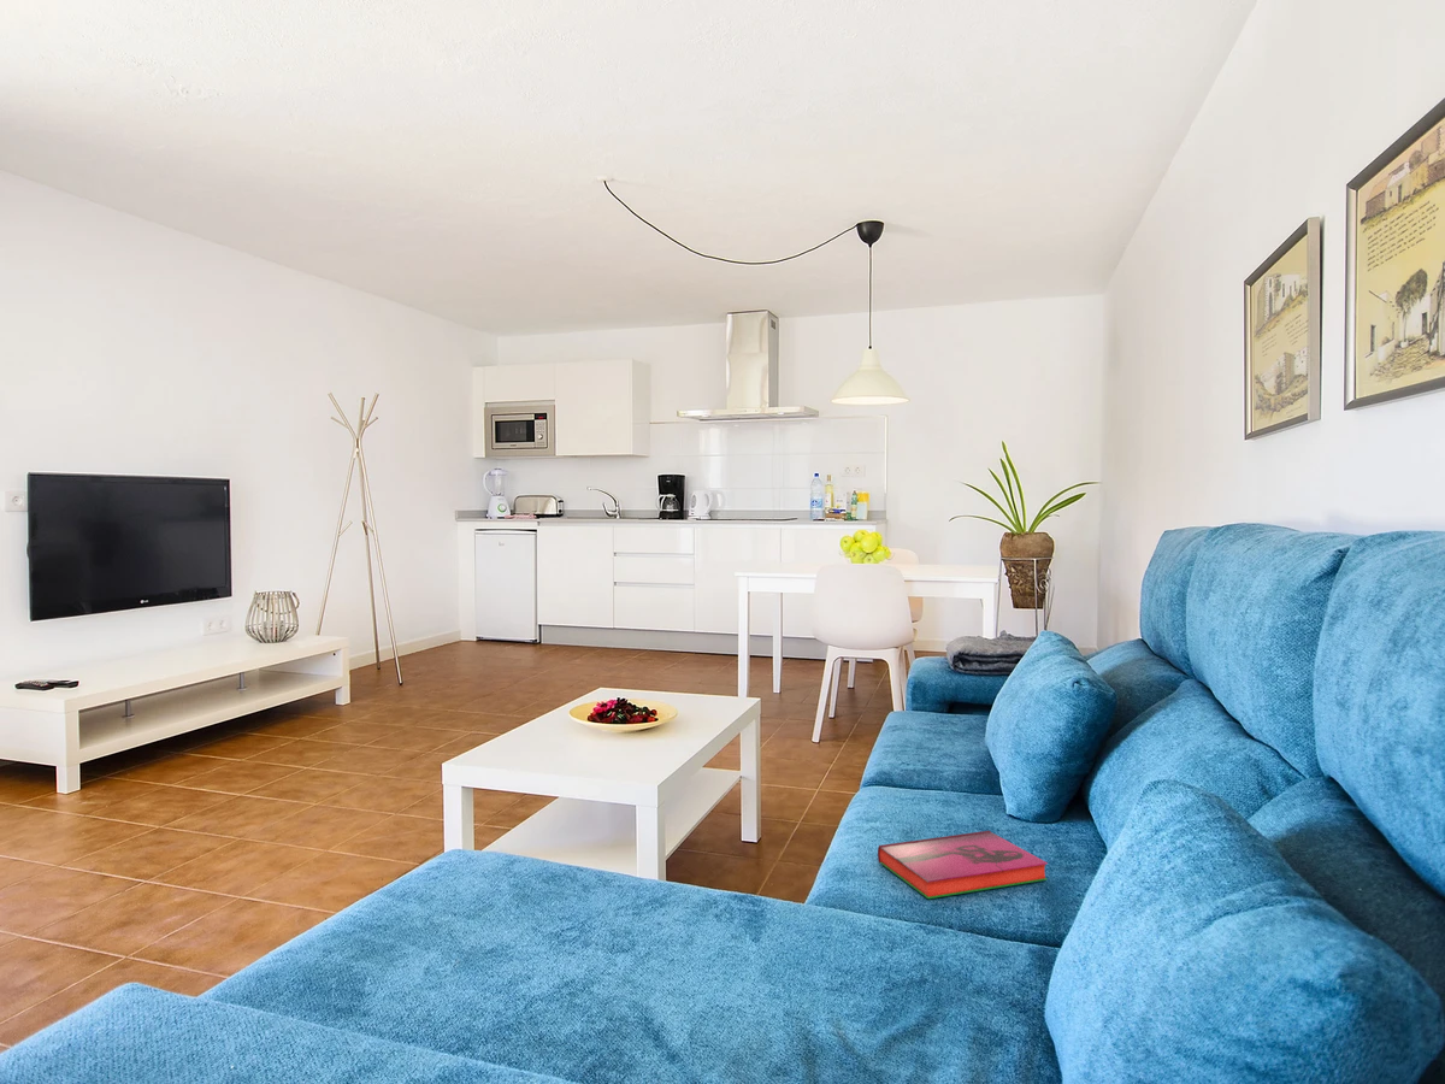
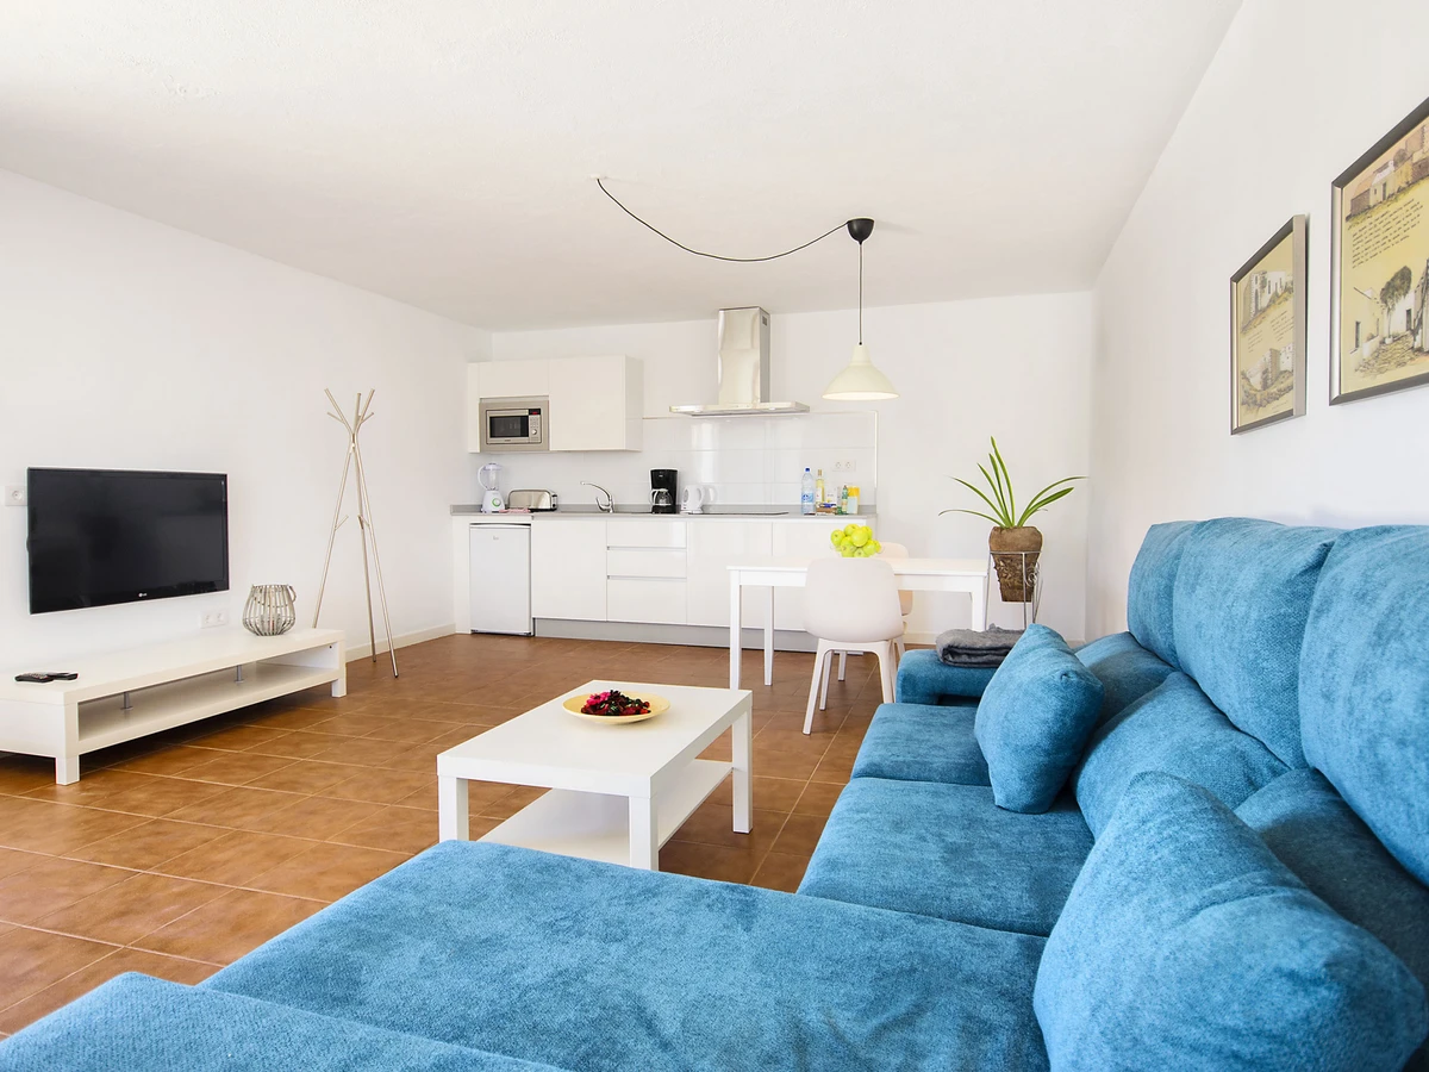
- hardback book [877,830,1049,900]
